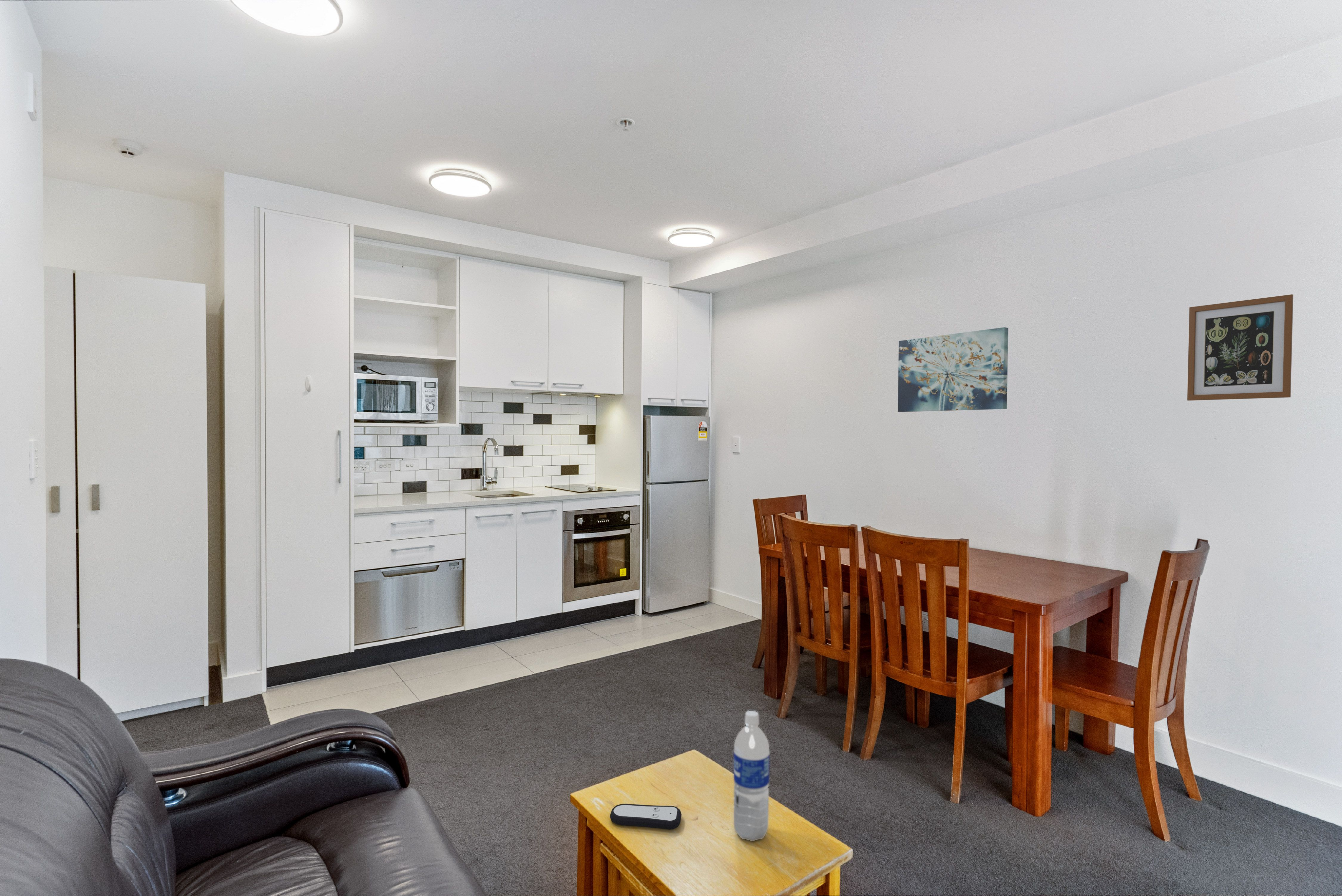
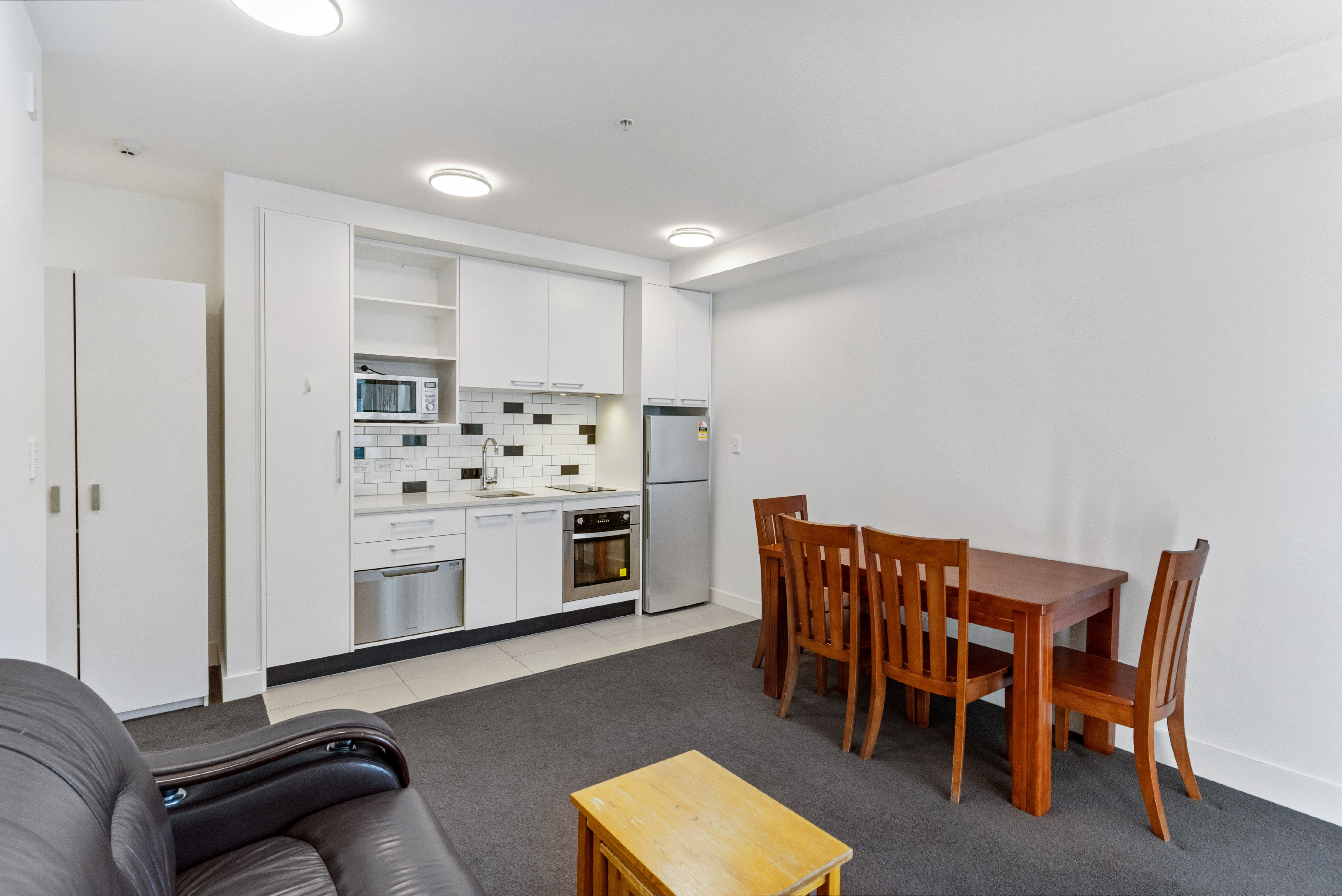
- wall art [897,327,1008,412]
- water bottle [733,710,770,842]
- wall art [1187,294,1294,401]
- remote control [609,803,682,830]
